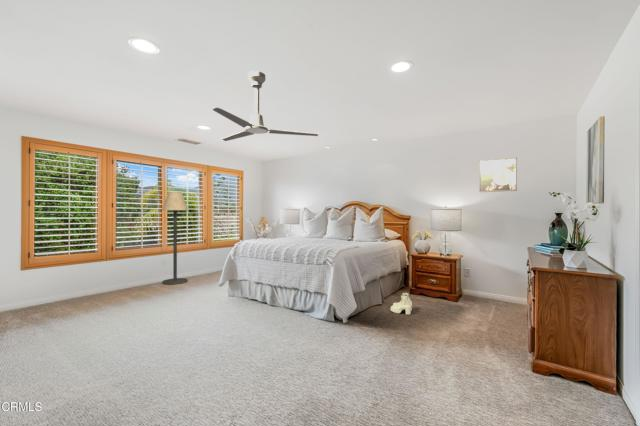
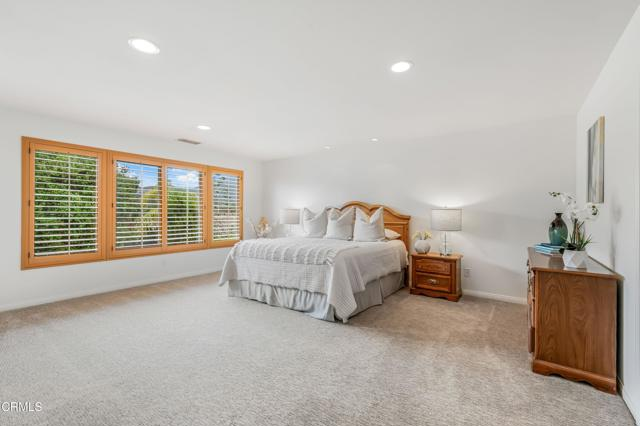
- floor lamp [161,191,189,286]
- boots [390,292,413,316]
- ceiling fan [212,70,319,142]
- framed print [478,156,518,193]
